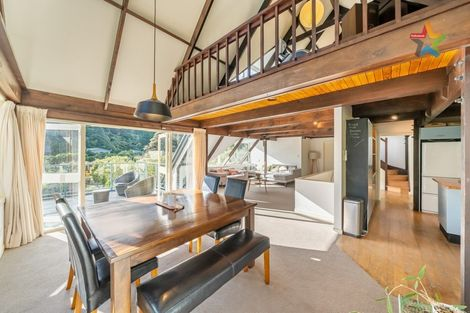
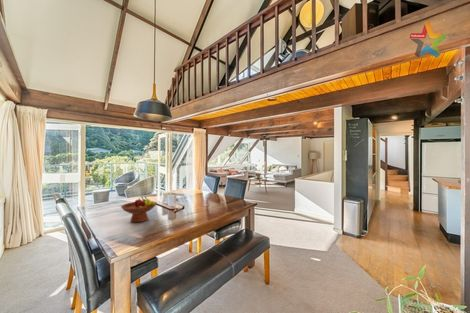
+ fruit bowl [120,195,158,223]
